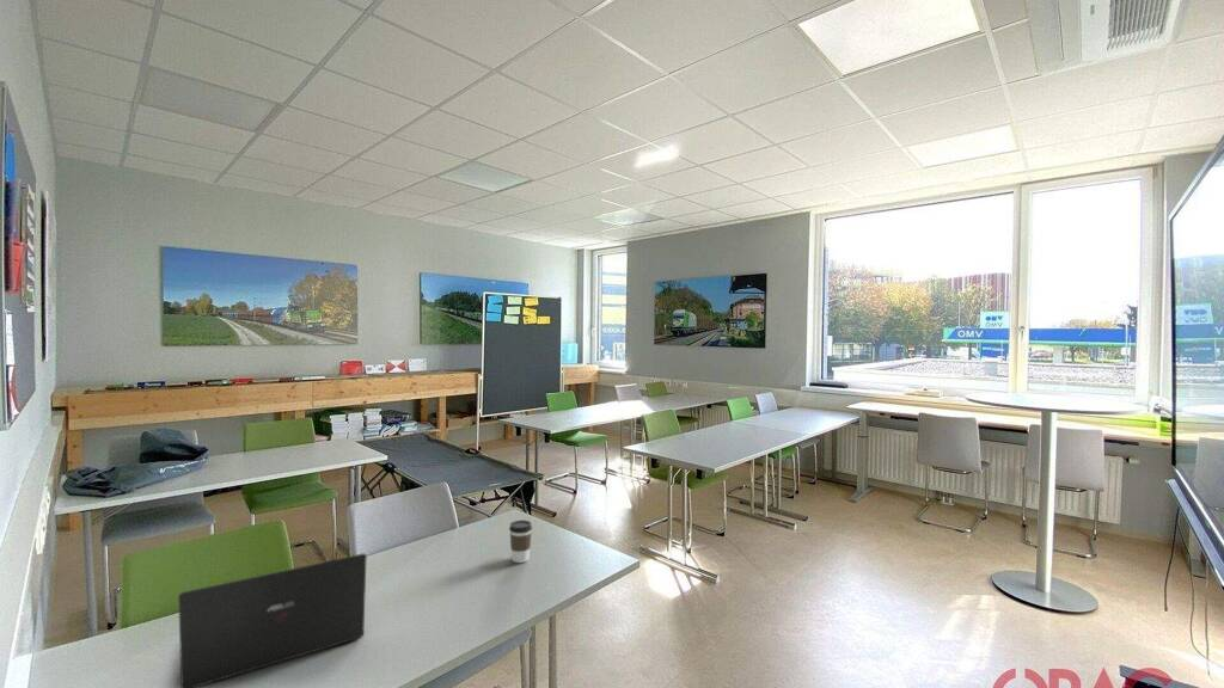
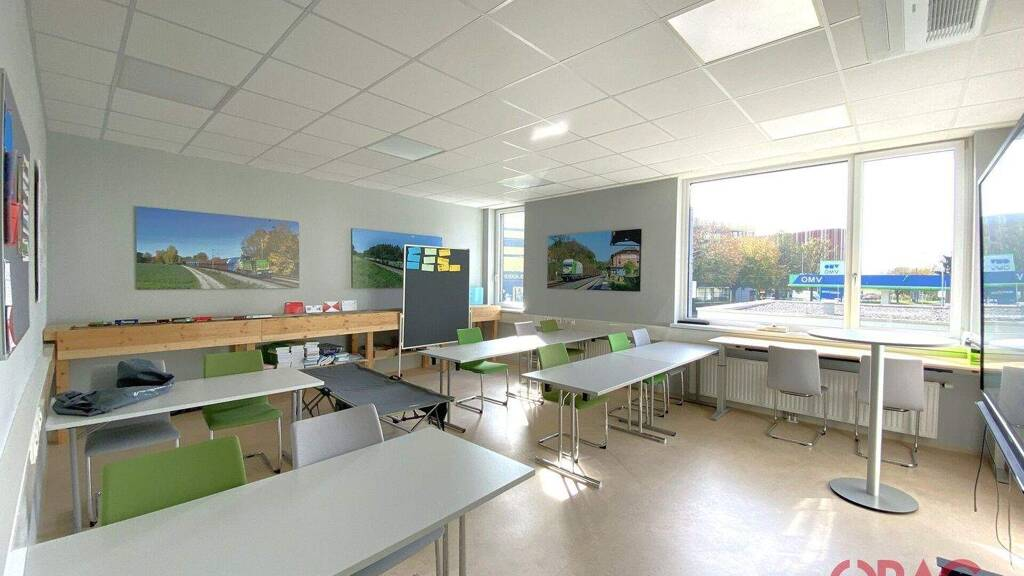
- coffee cup [508,520,533,564]
- laptop [177,553,368,688]
